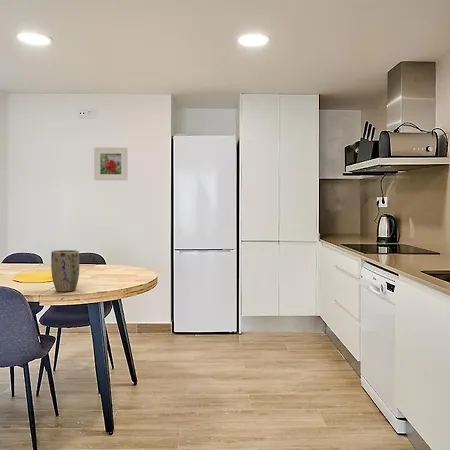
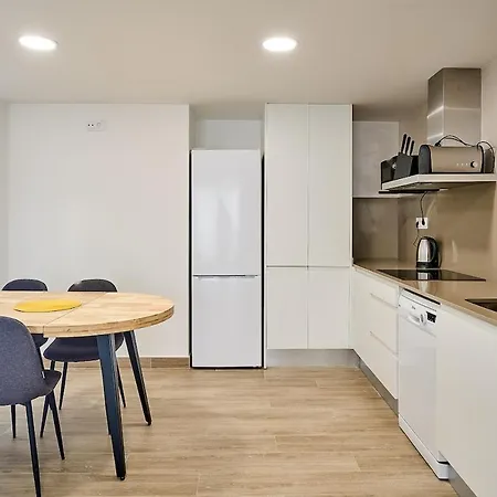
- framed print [93,146,128,181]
- plant pot [50,249,80,293]
